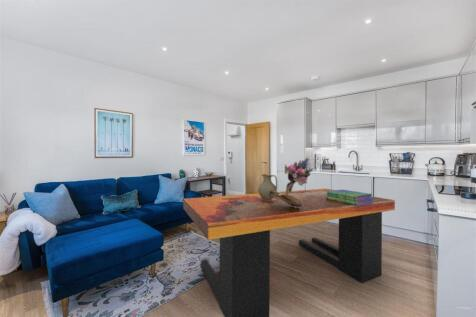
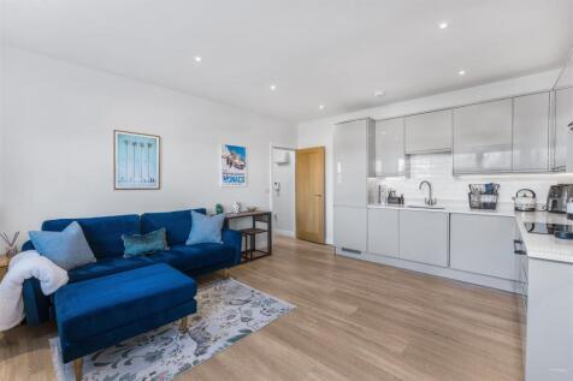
- bouquet [266,157,314,208]
- stack of books [326,189,374,206]
- ceramic jug [257,173,278,201]
- dining table [182,188,396,317]
